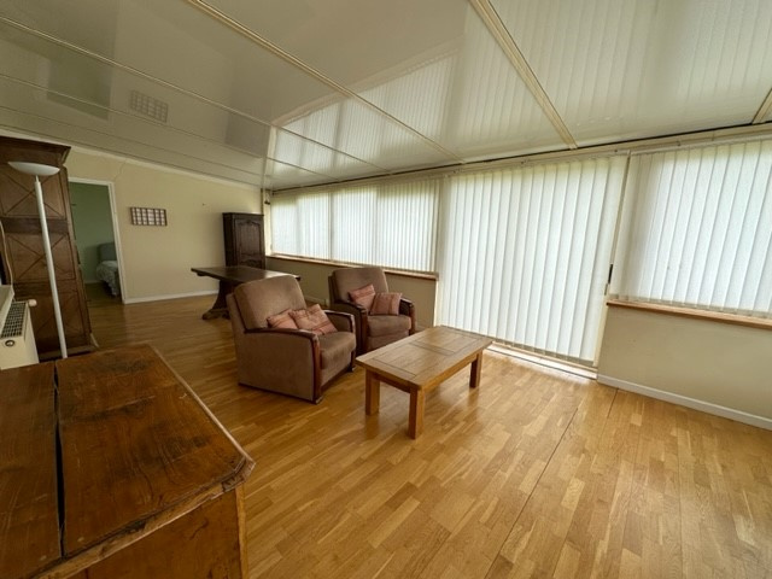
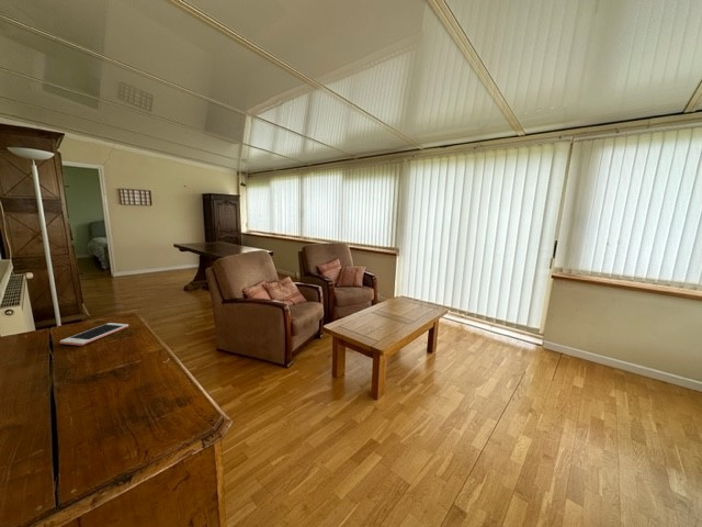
+ cell phone [59,322,129,347]
